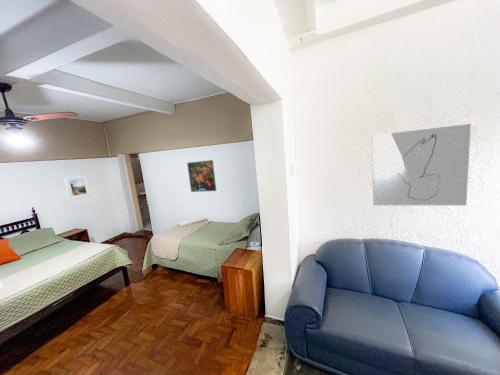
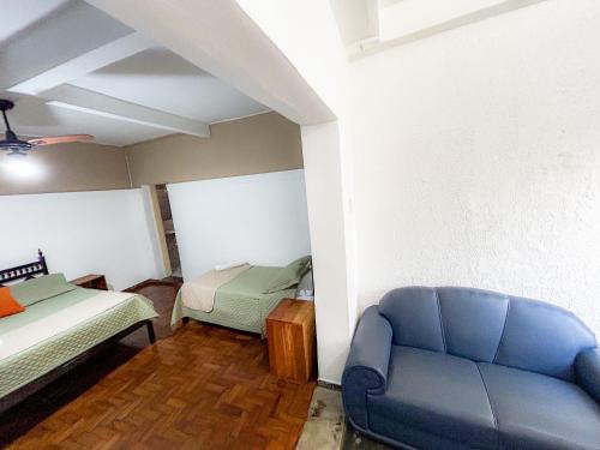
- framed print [63,175,92,201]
- wall art [372,123,472,207]
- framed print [186,159,217,193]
